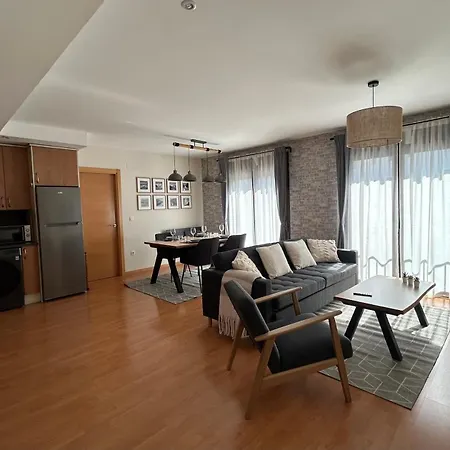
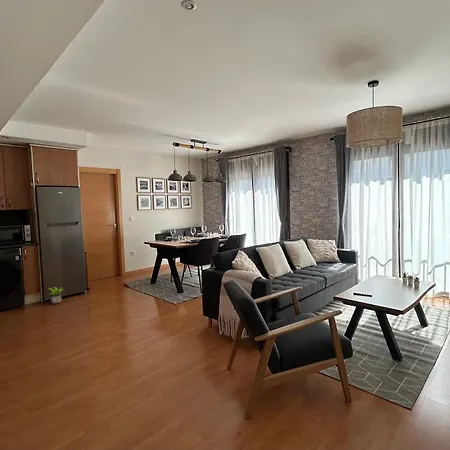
+ potted plant [47,286,64,305]
